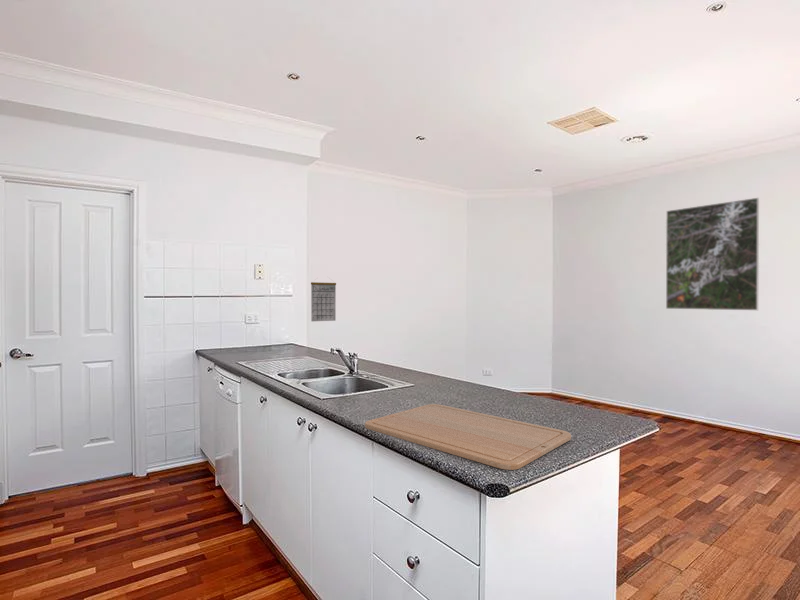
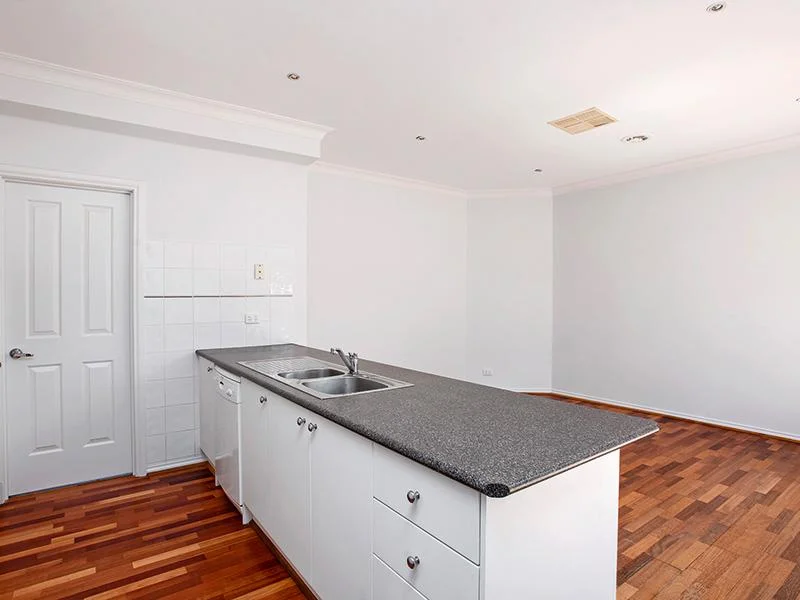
- chopping board [364,403,572,471]
- calendar [310,277,337,322]
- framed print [665,197,760,311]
